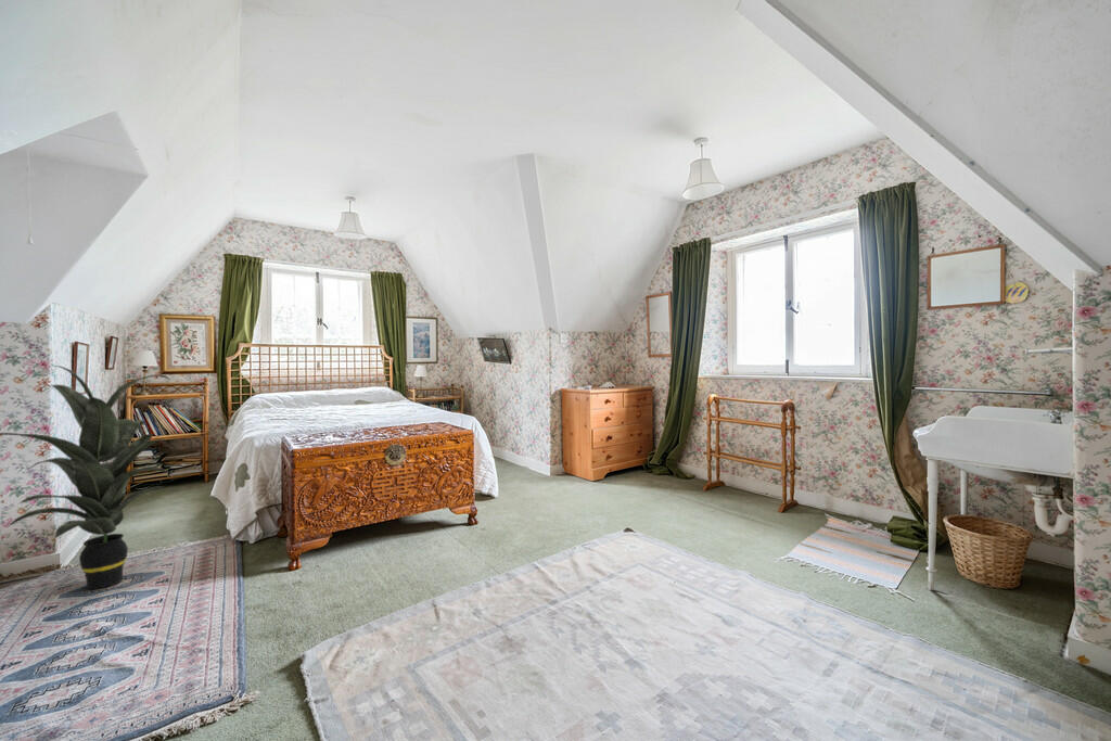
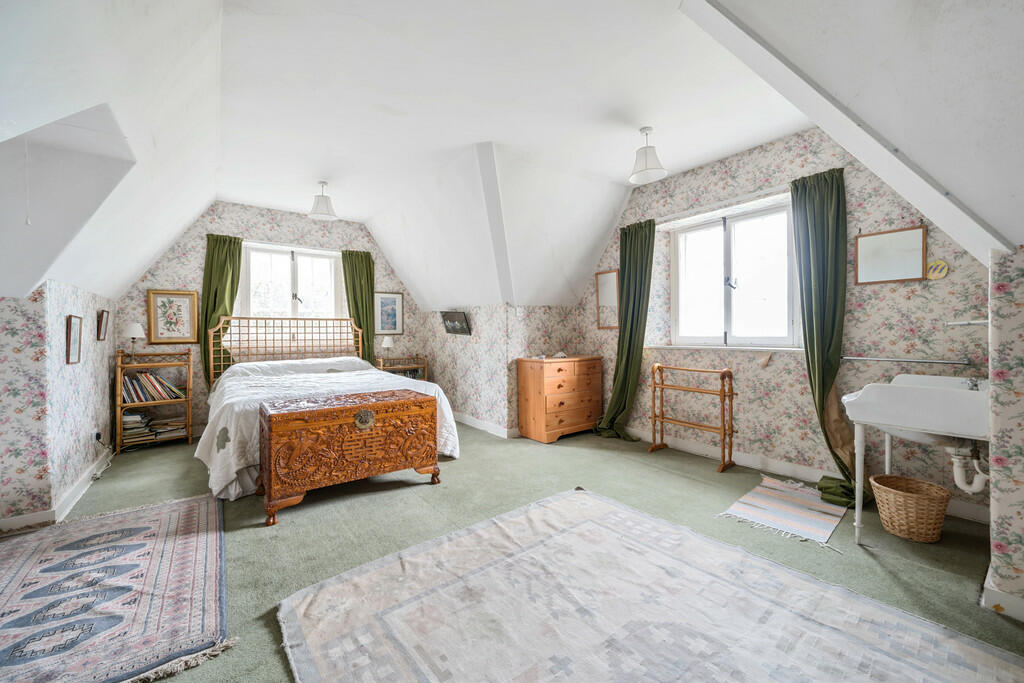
- indoor plant [0,365,174,590]
